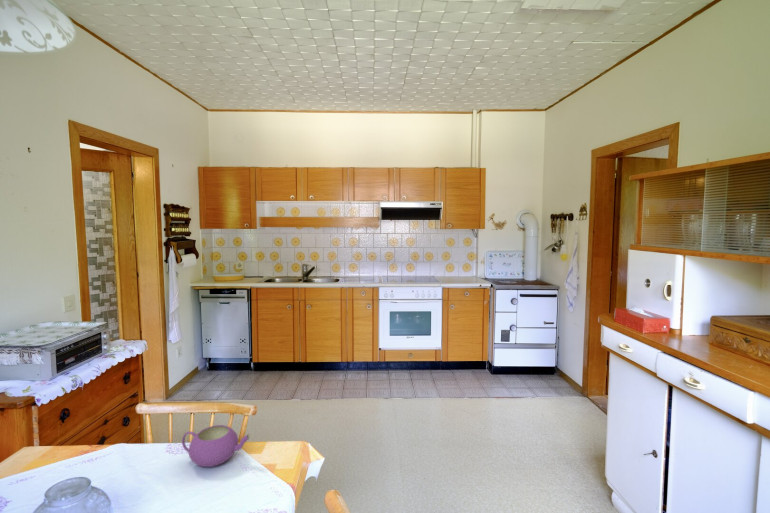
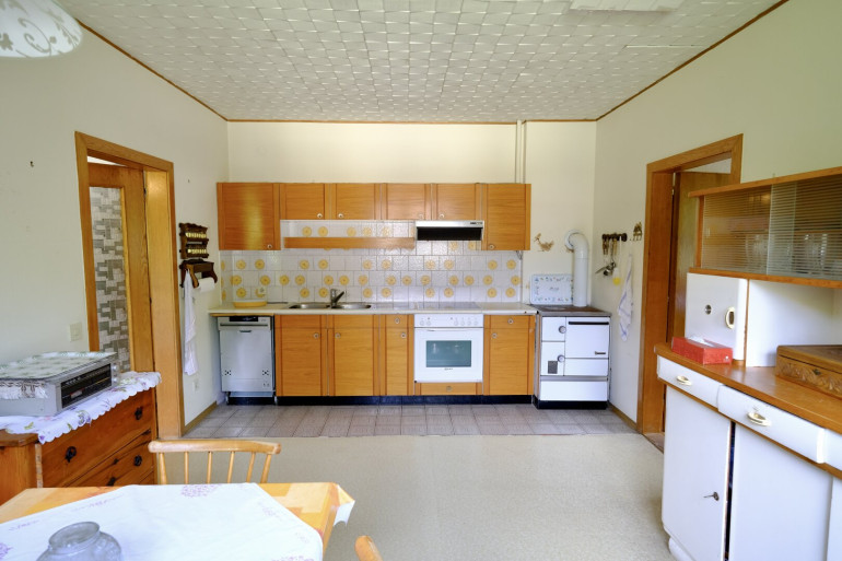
- teapot [181,424,251,468]
